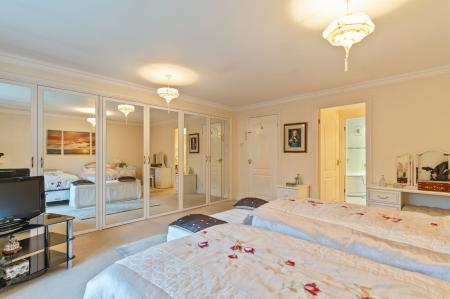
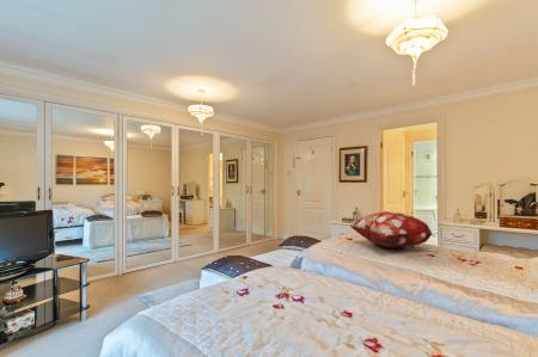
+ decorative pillow [349,210,433,250]
